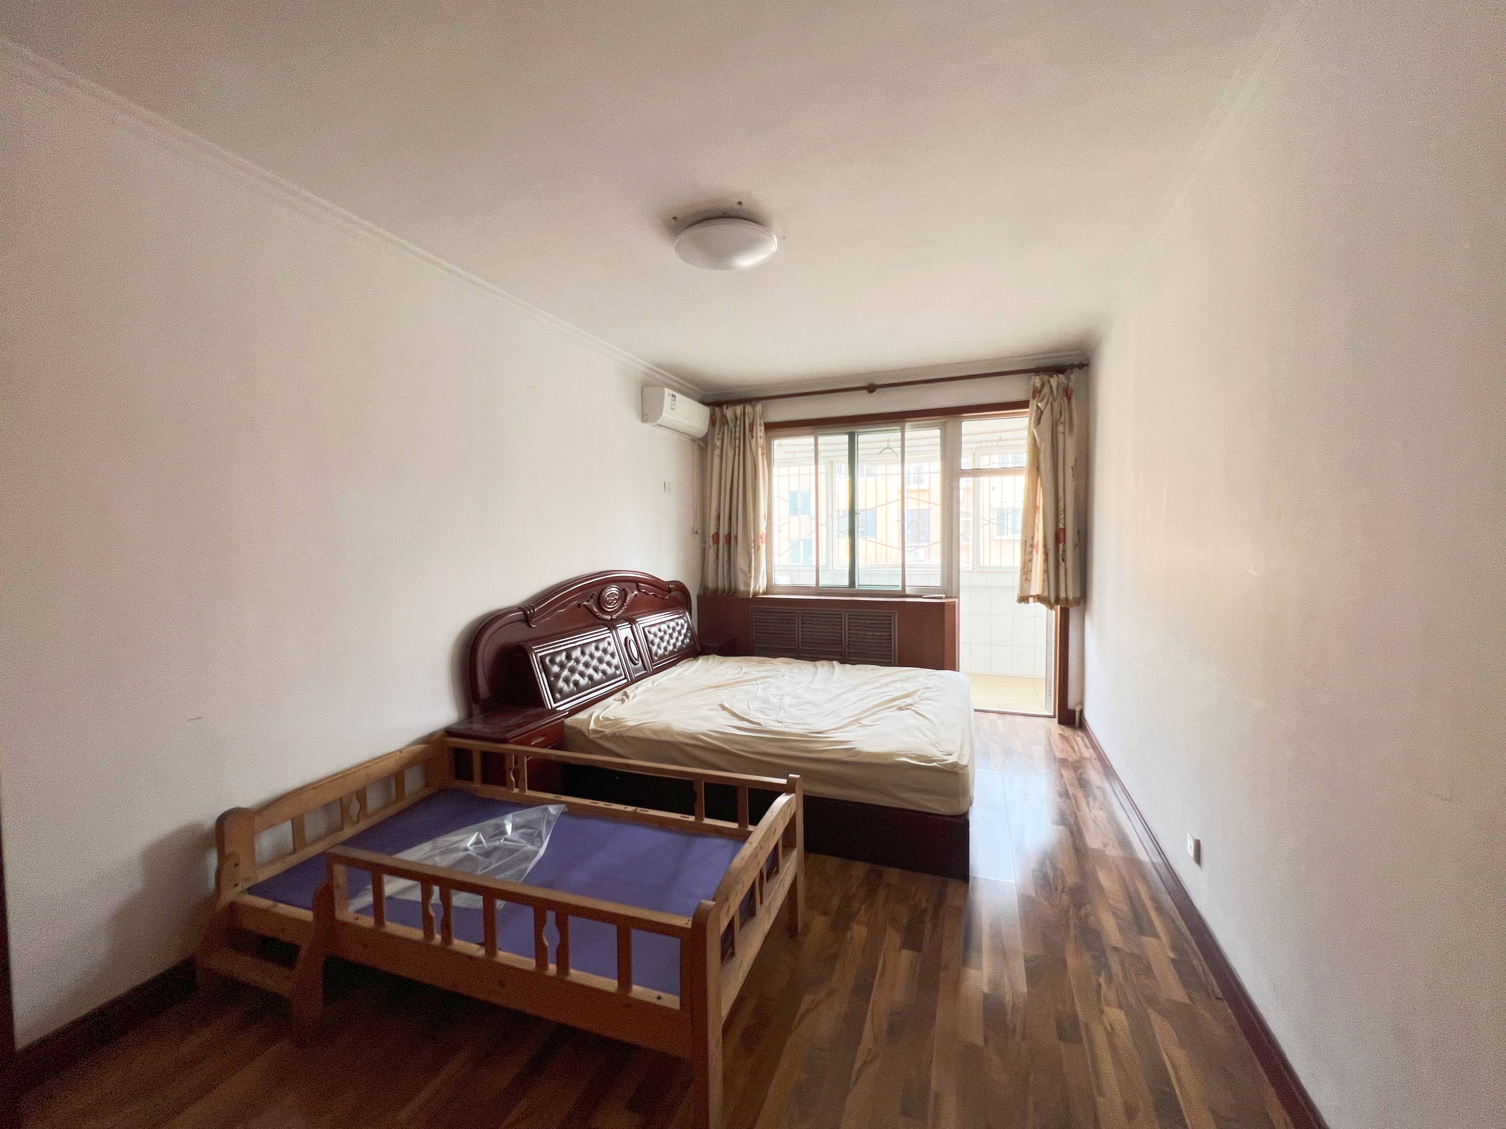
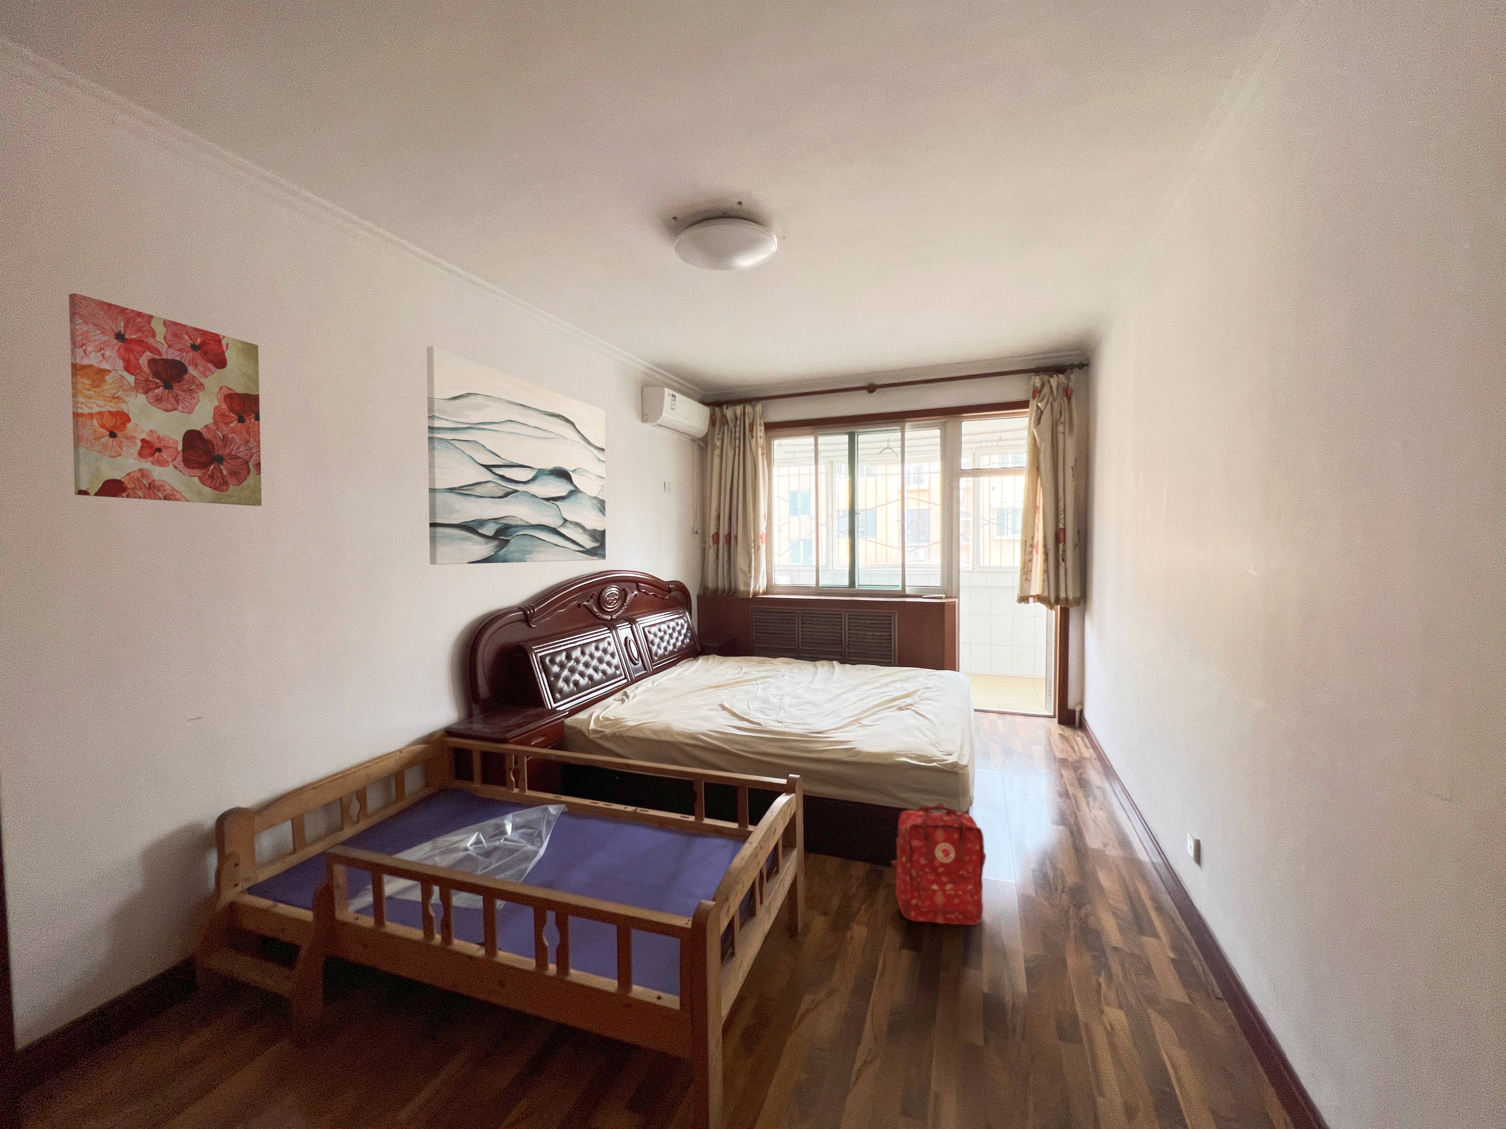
+ backpack [891,803,987,925]
+ wall art [69,293,262,506]
+ wall art [427,346,606,564]
